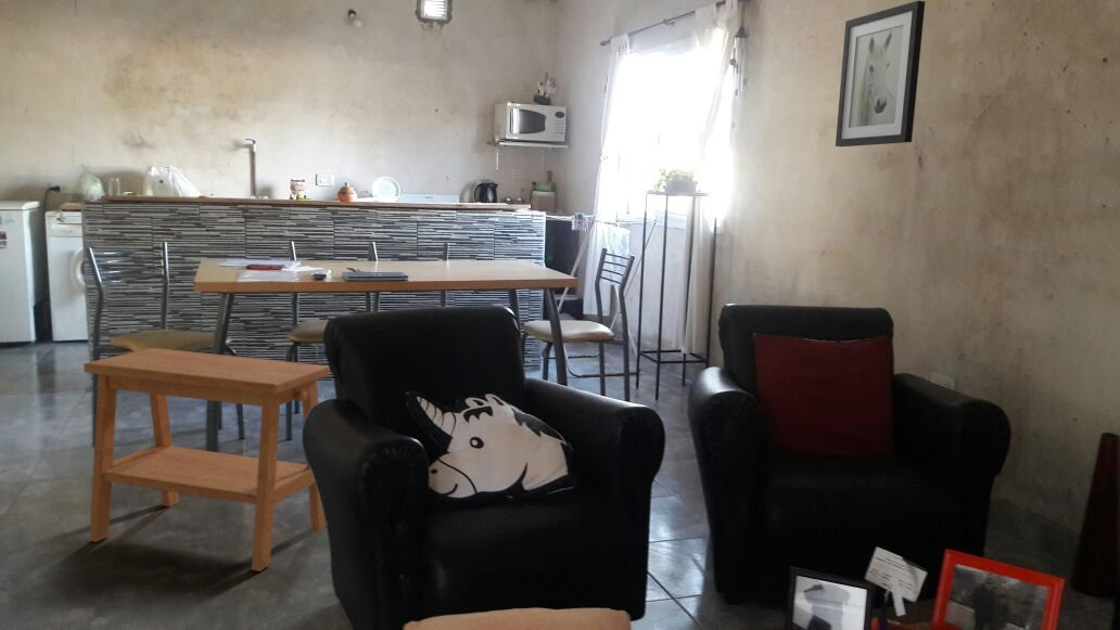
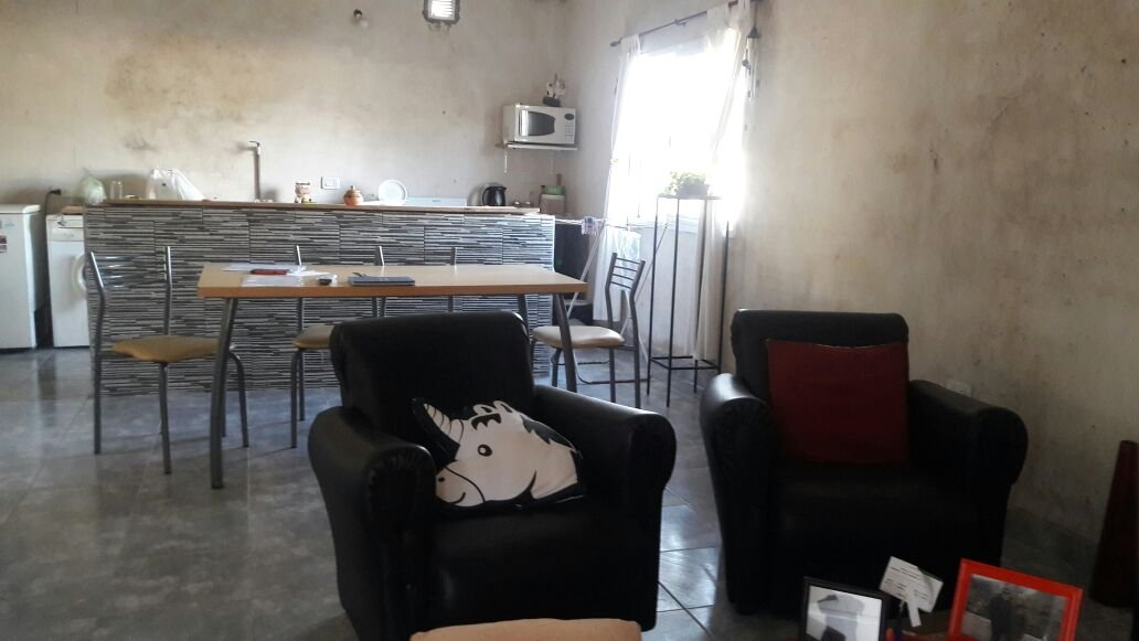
- side table [82,347,331,573]
- wall art [835,0,926,147]
